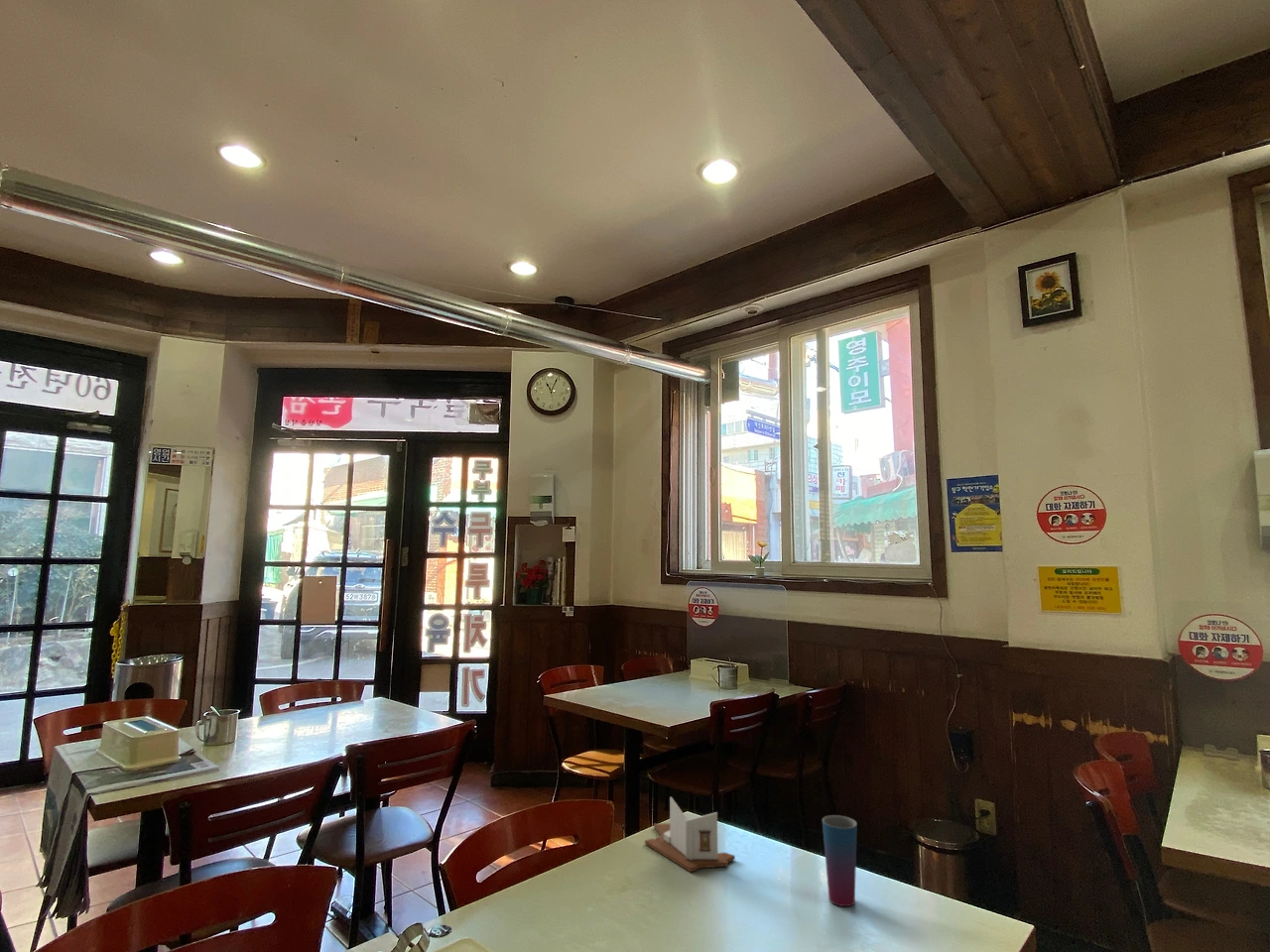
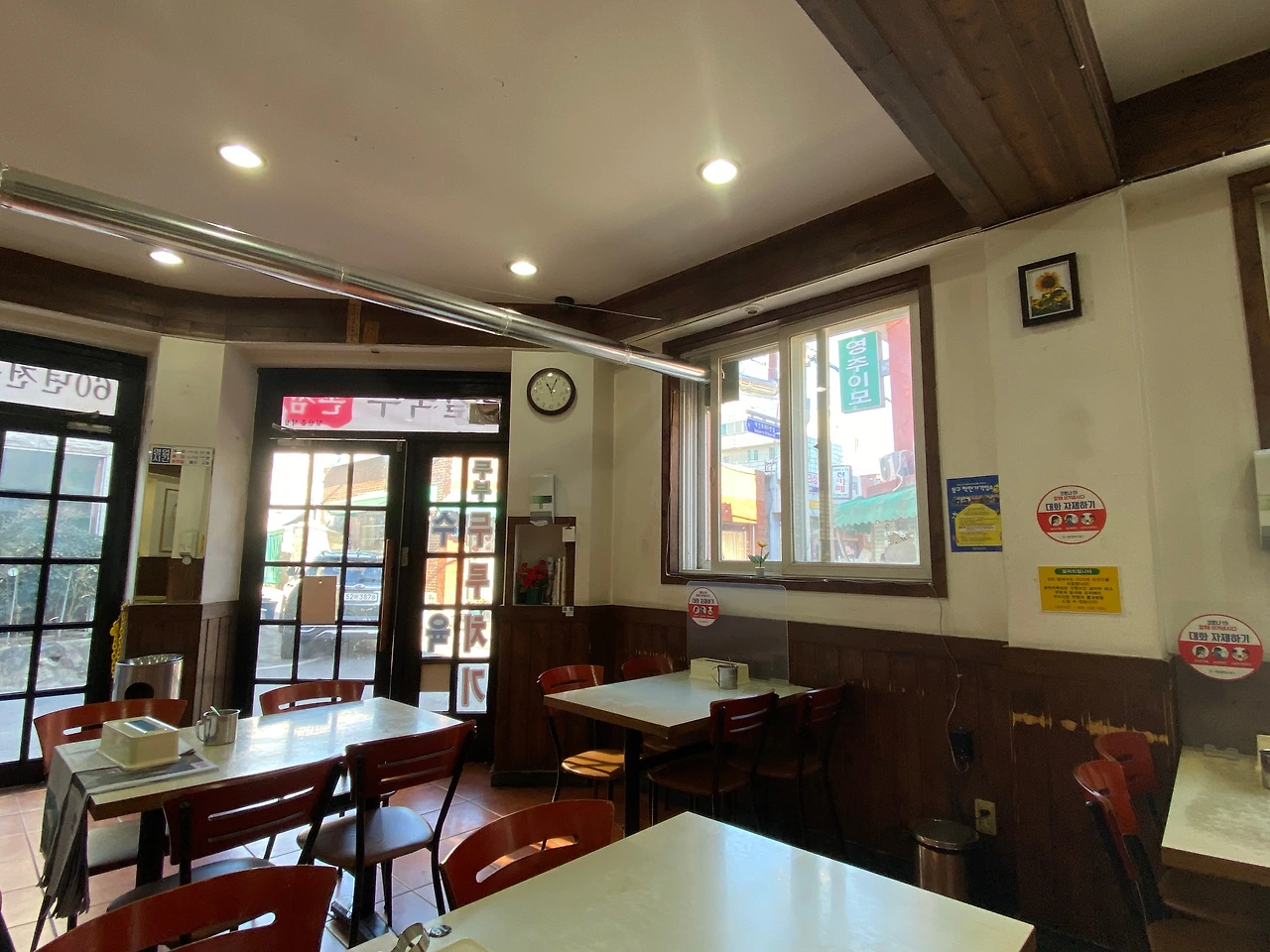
- cup [822,814,858,907]
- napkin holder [644,796,736,873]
